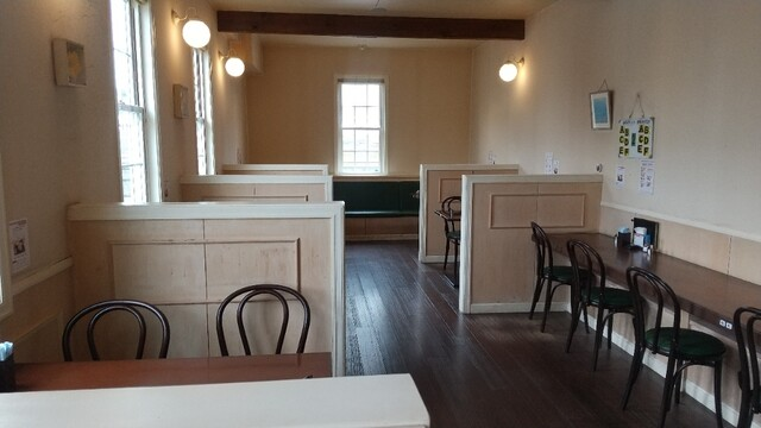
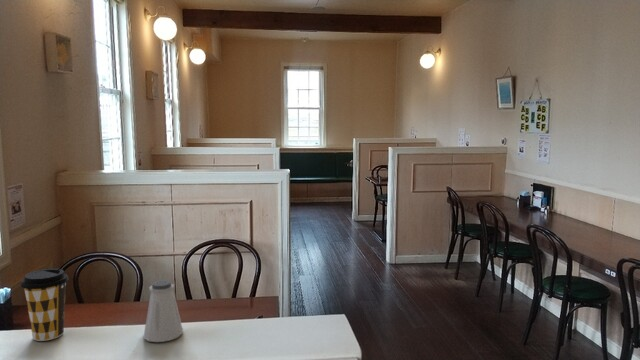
+ saltshaker [142,279,184,343]
+ coffee cup [20,268,69,342]
